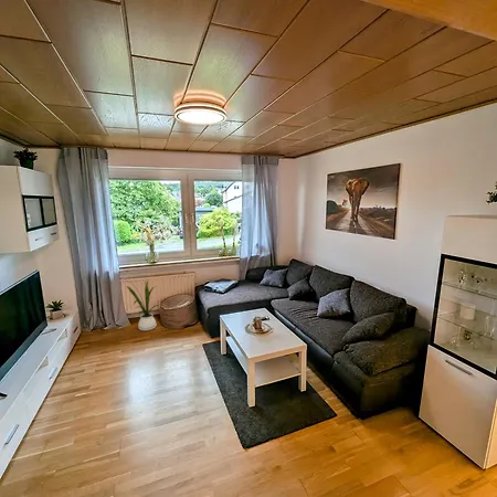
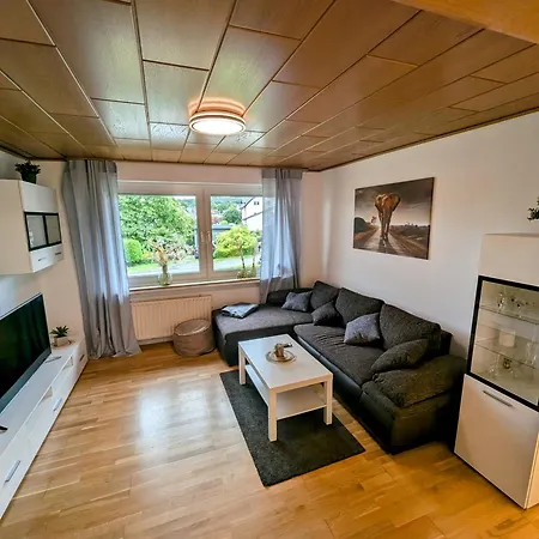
- house plant [126,279,160,331]
